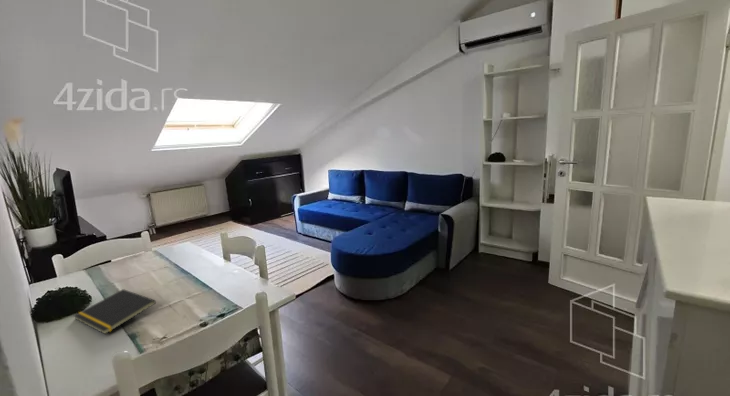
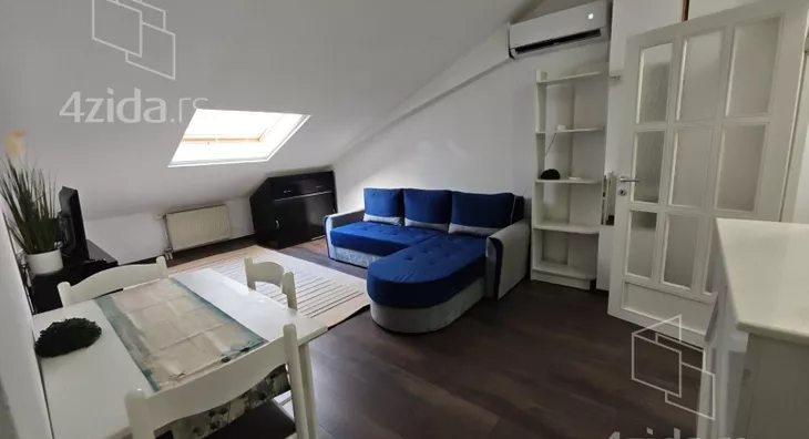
- notepad [73,288,157,335]
